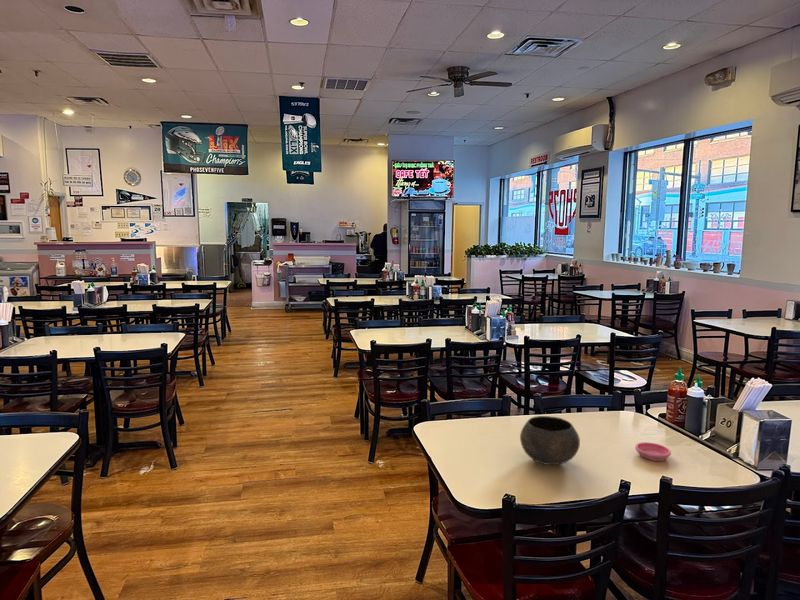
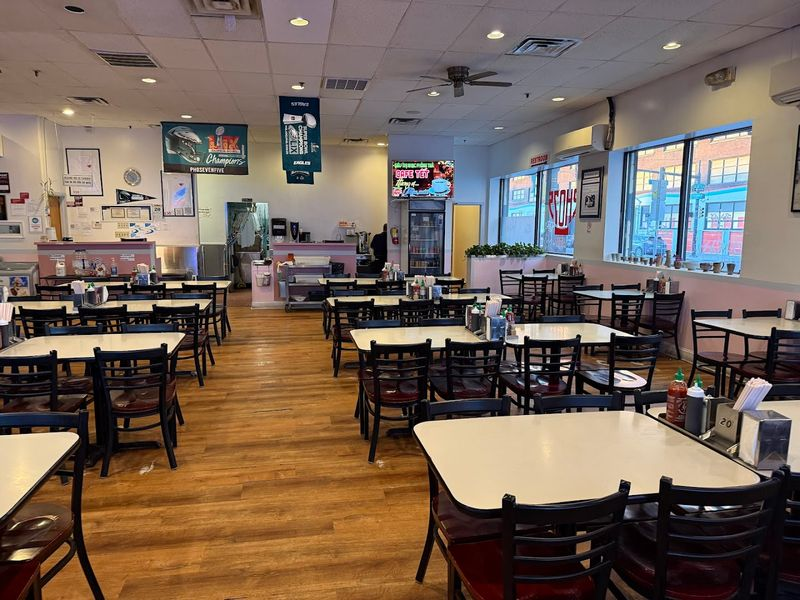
- bowl [519,415,581,466]
- saucer [634,441,672,462]
